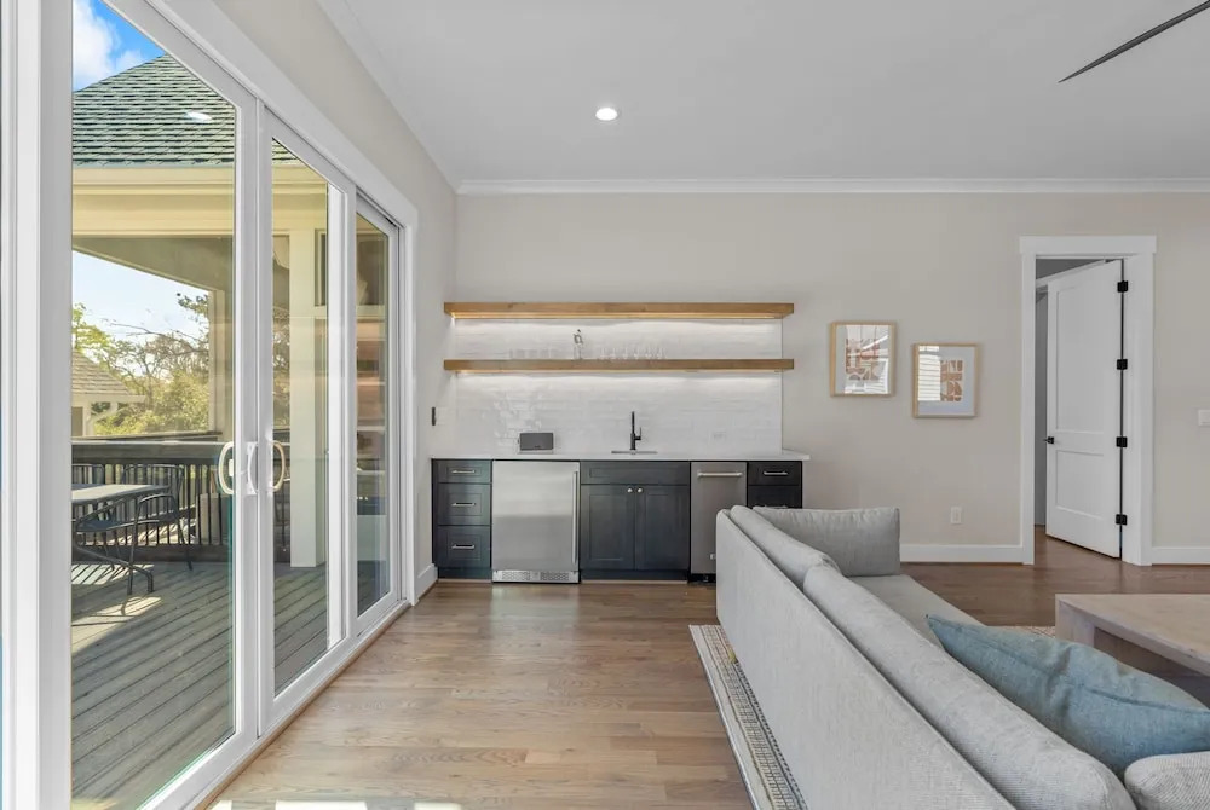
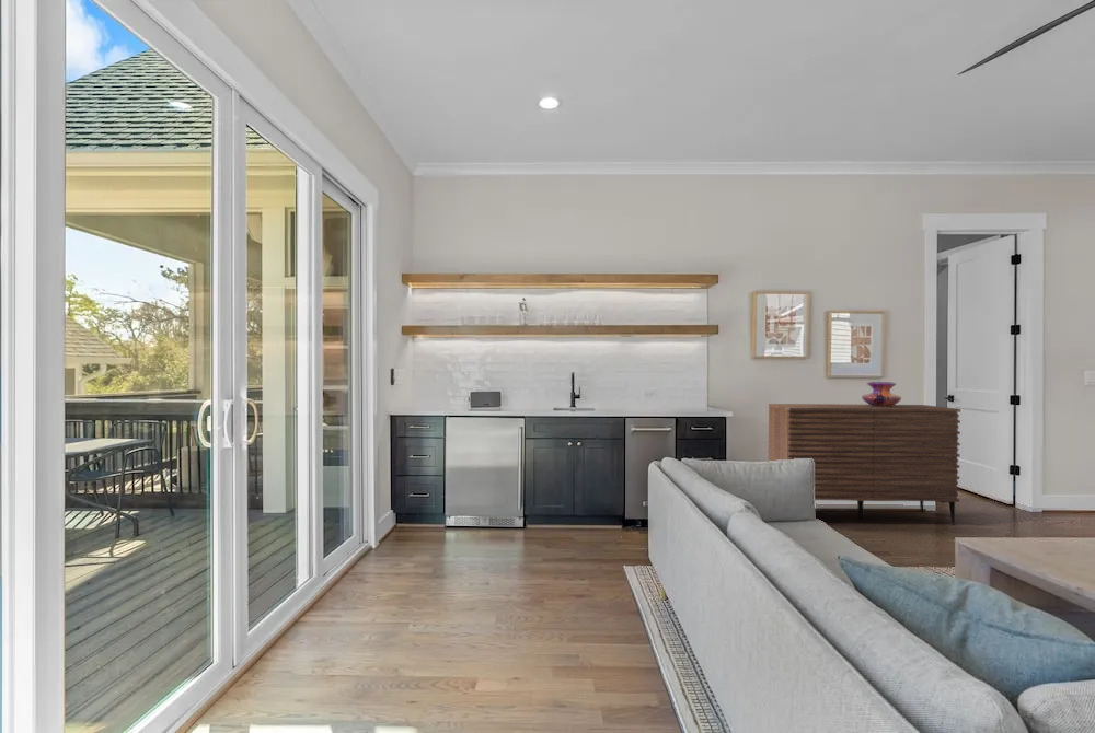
+ decorative vase [861,381,902,407]
+ sideboard [768,403,961,526]
